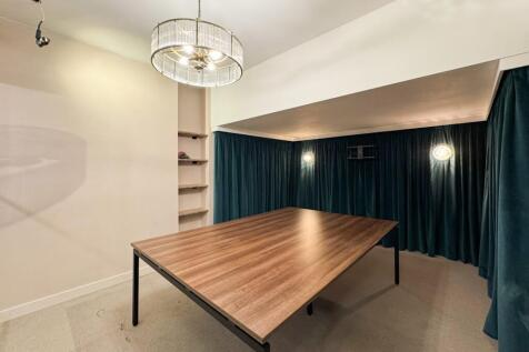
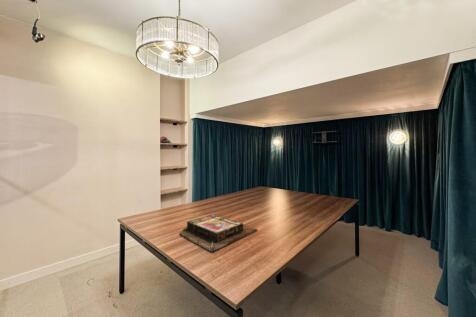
+ board game [178,213,258,253]
